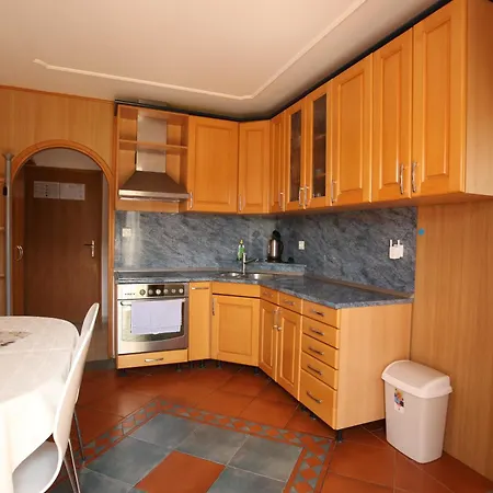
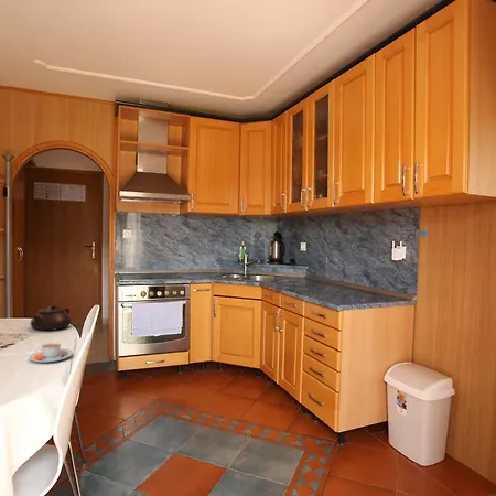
+ teapot [30,304,72,332]
+ teacup [28,341,74,364]
